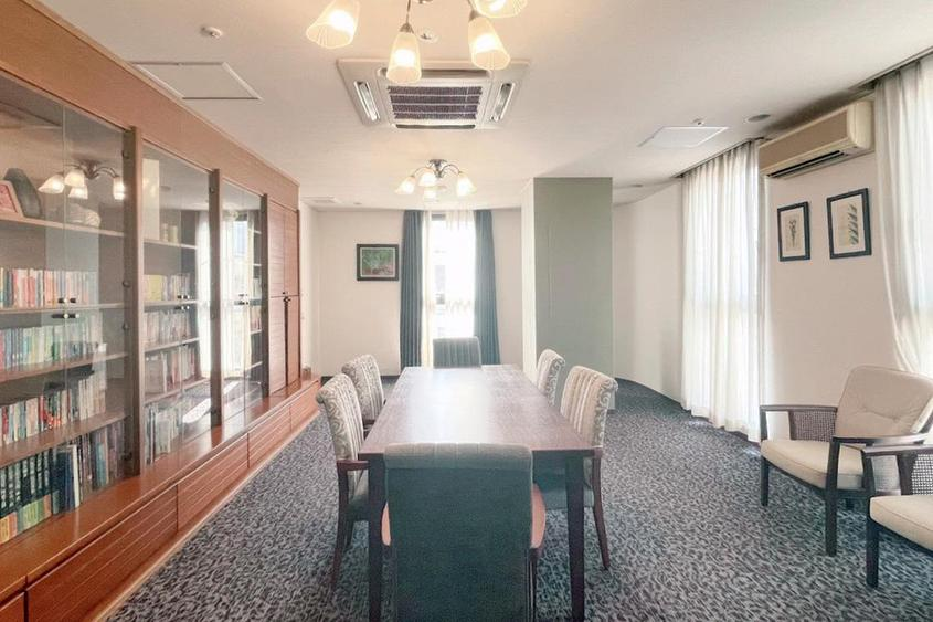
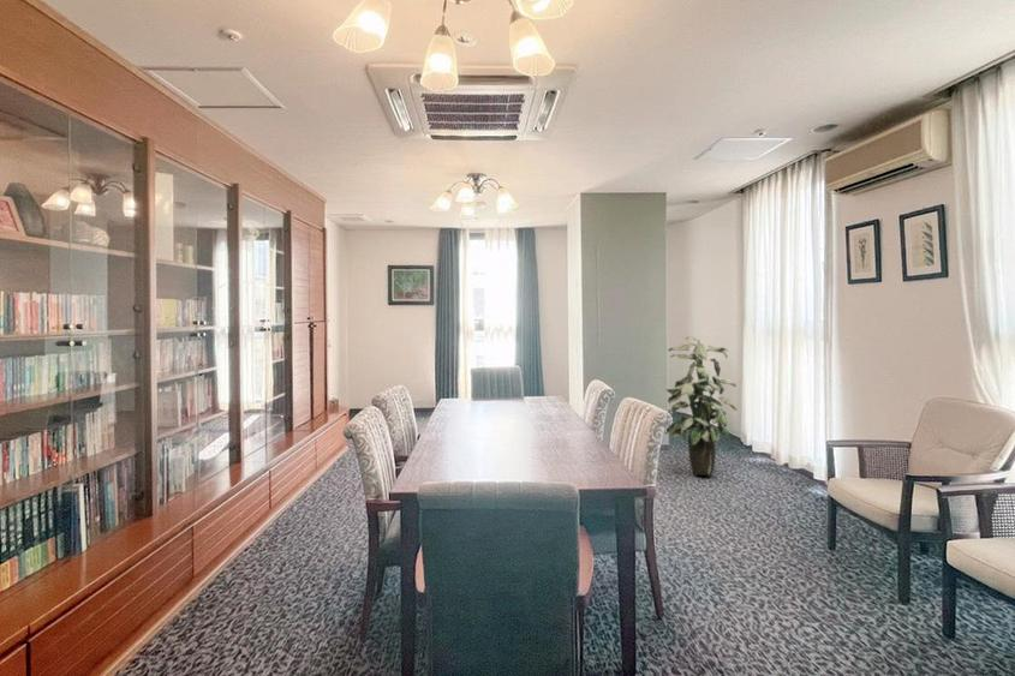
+ indoor plant [664,335,738,477]
